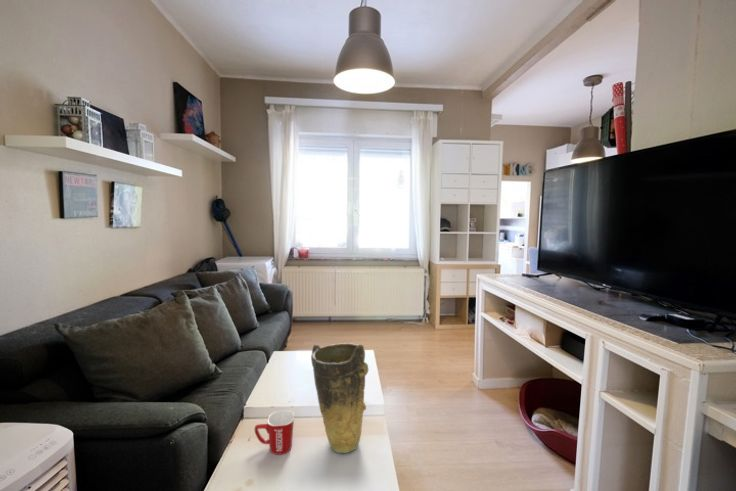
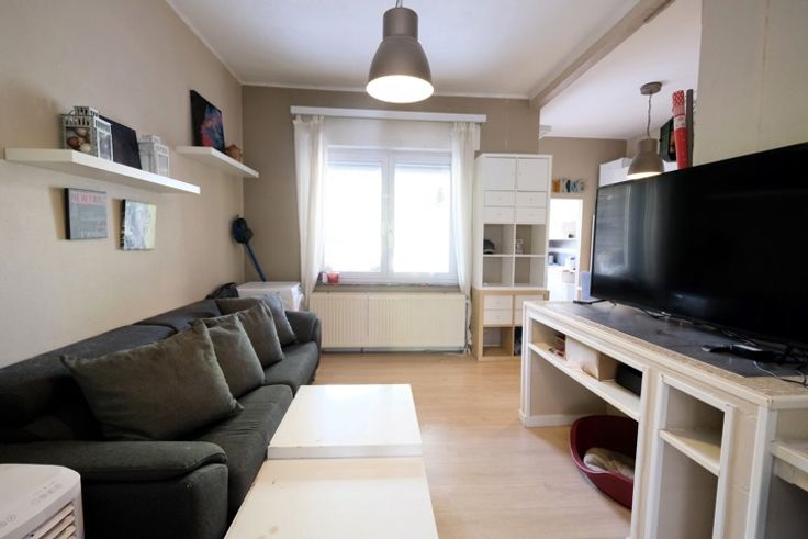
- mug [254,409,295,456]
- vase [310,342,369,454]
